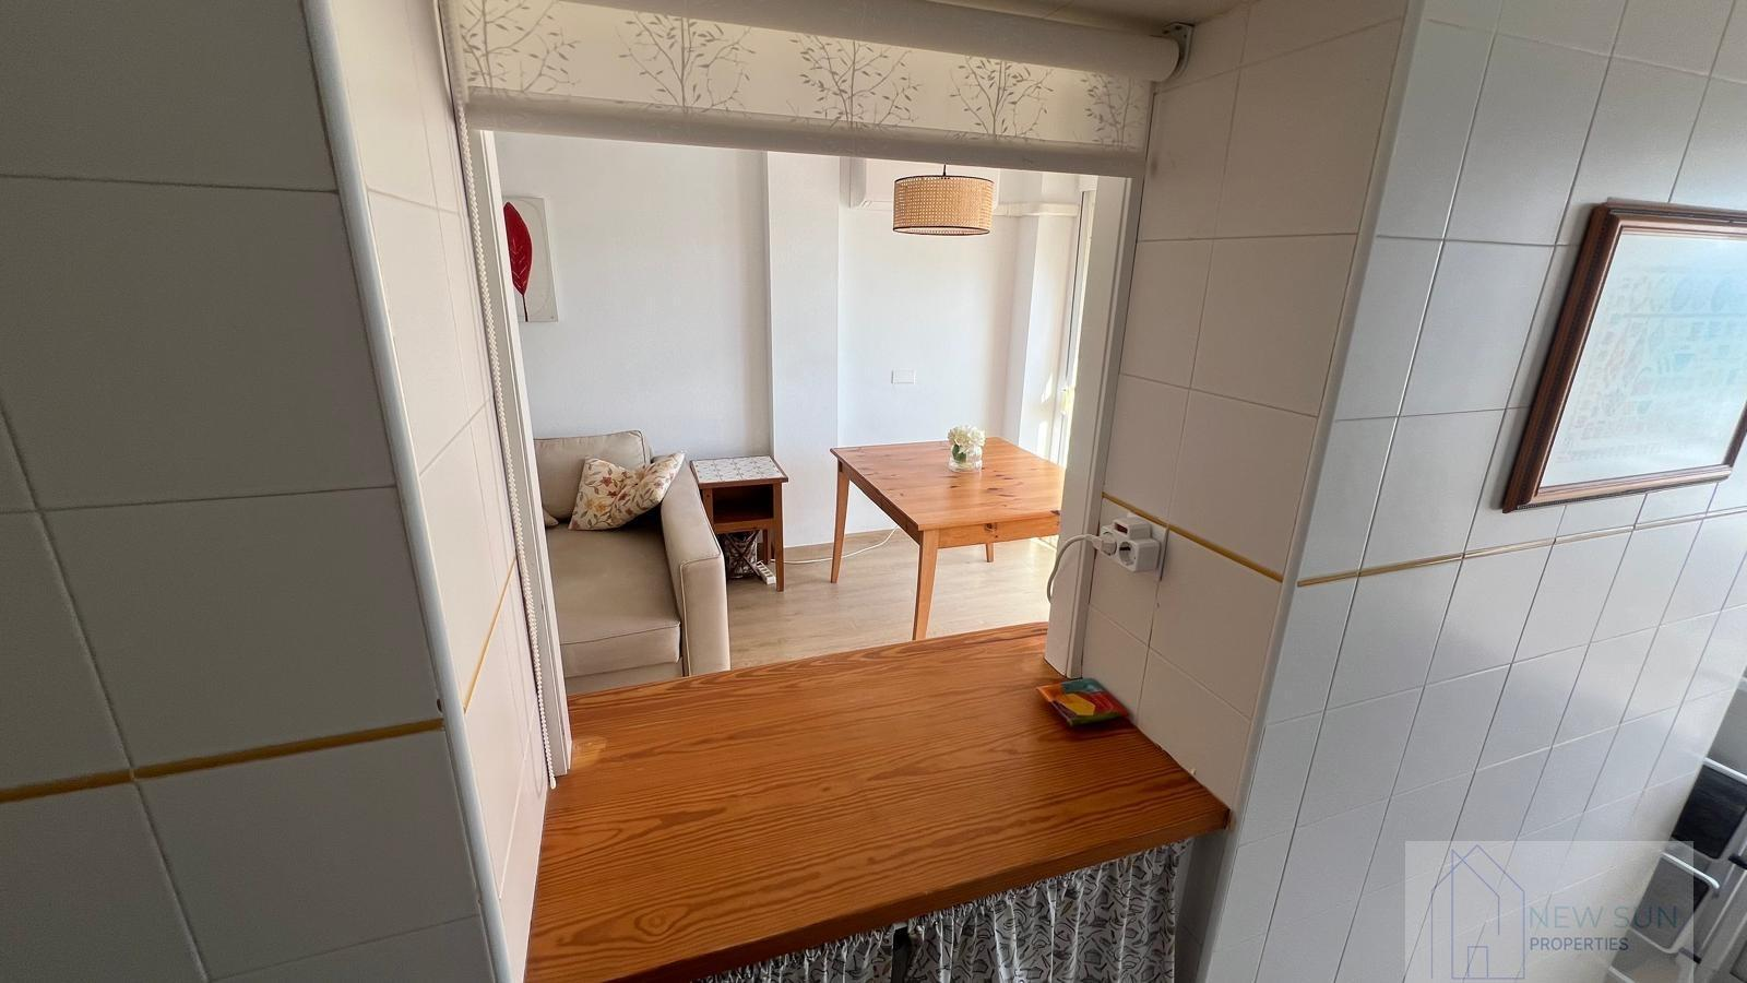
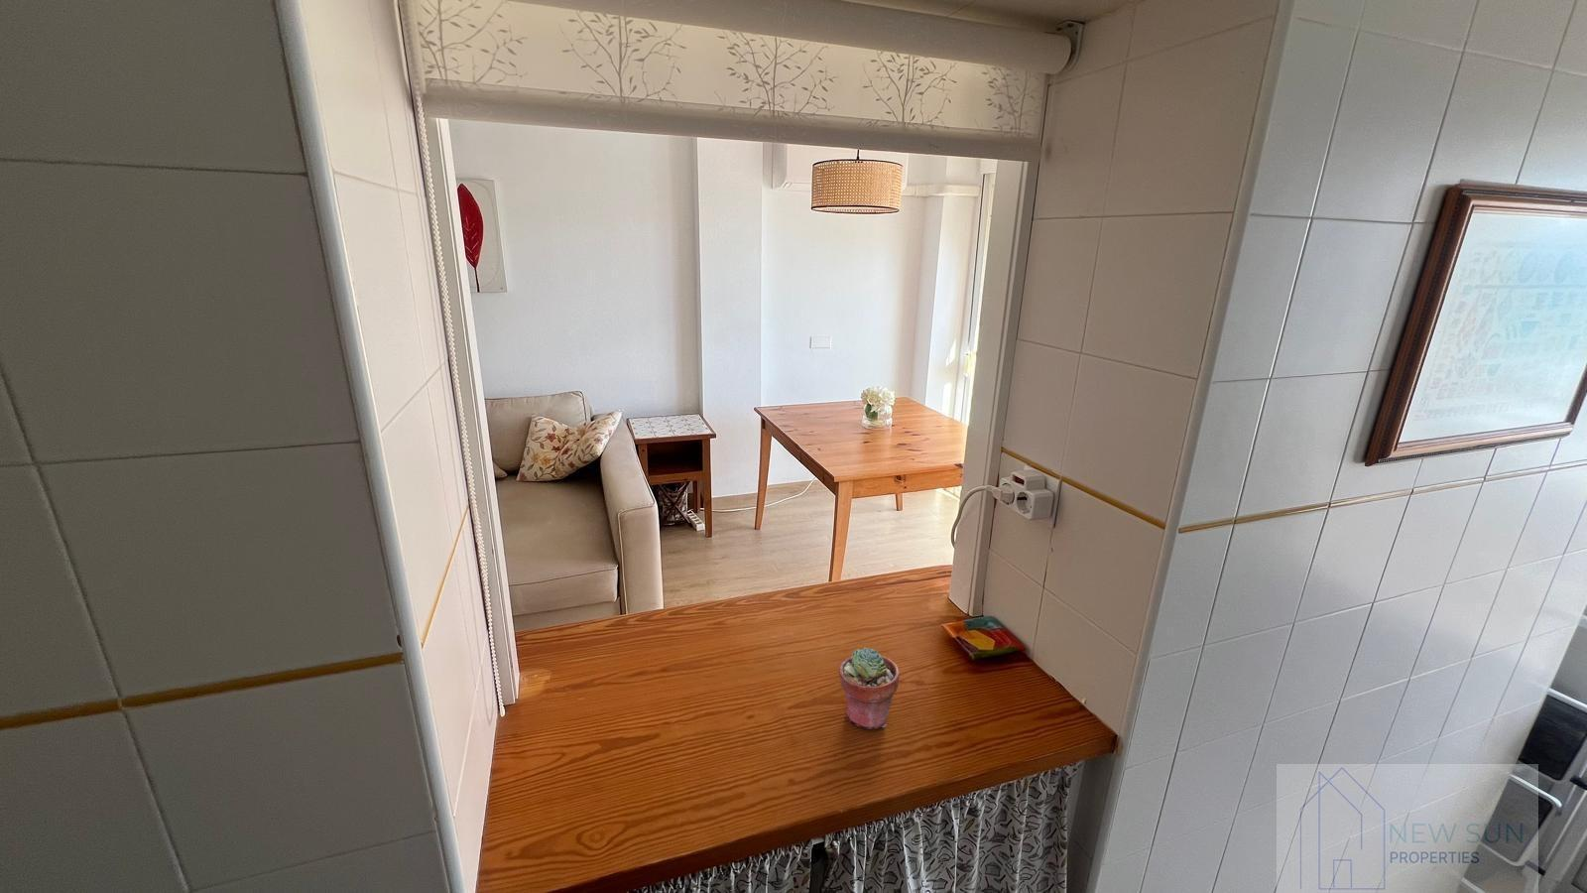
+ potted succulent [838,647,899,731]
